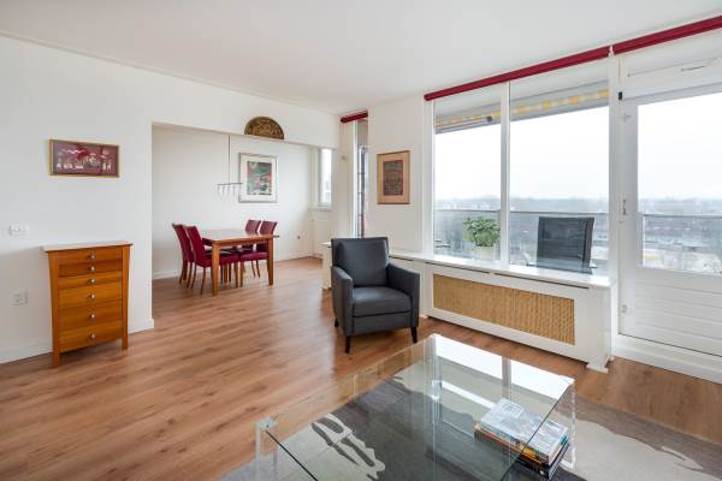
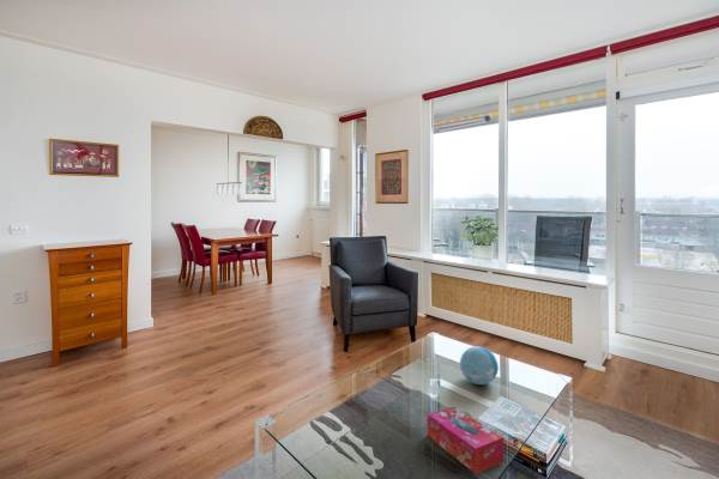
+ tissue box [427,406,504,475]
+ decorative ball [459,345,500,386]
